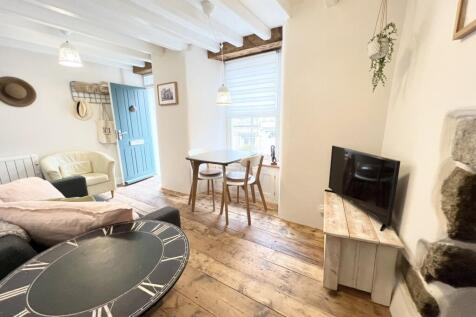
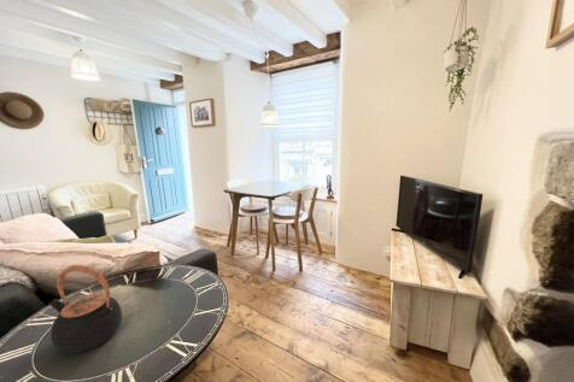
+ teapot [47,264,123,354]
